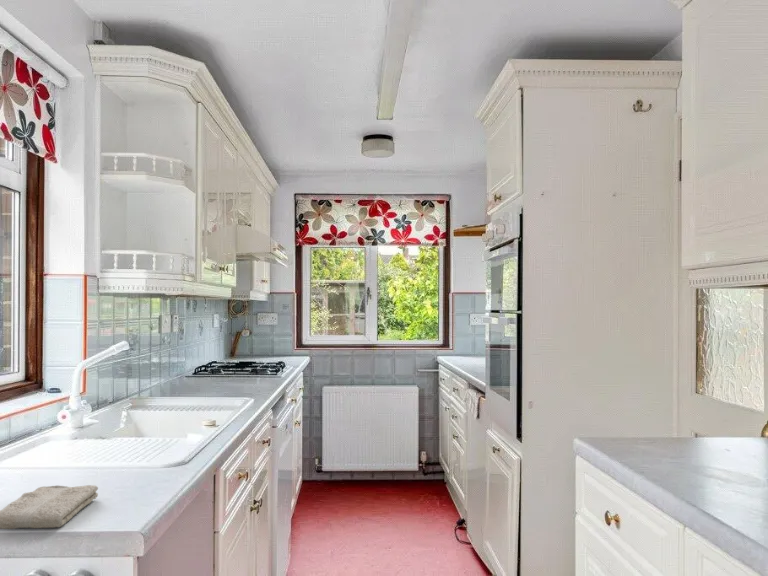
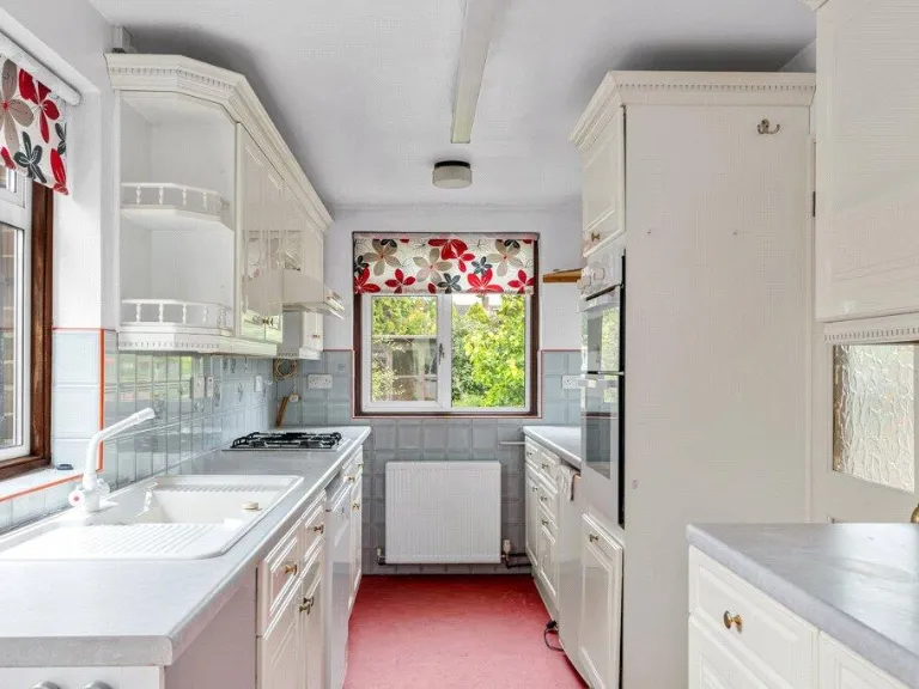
- washcloth [0,484,99,530]
